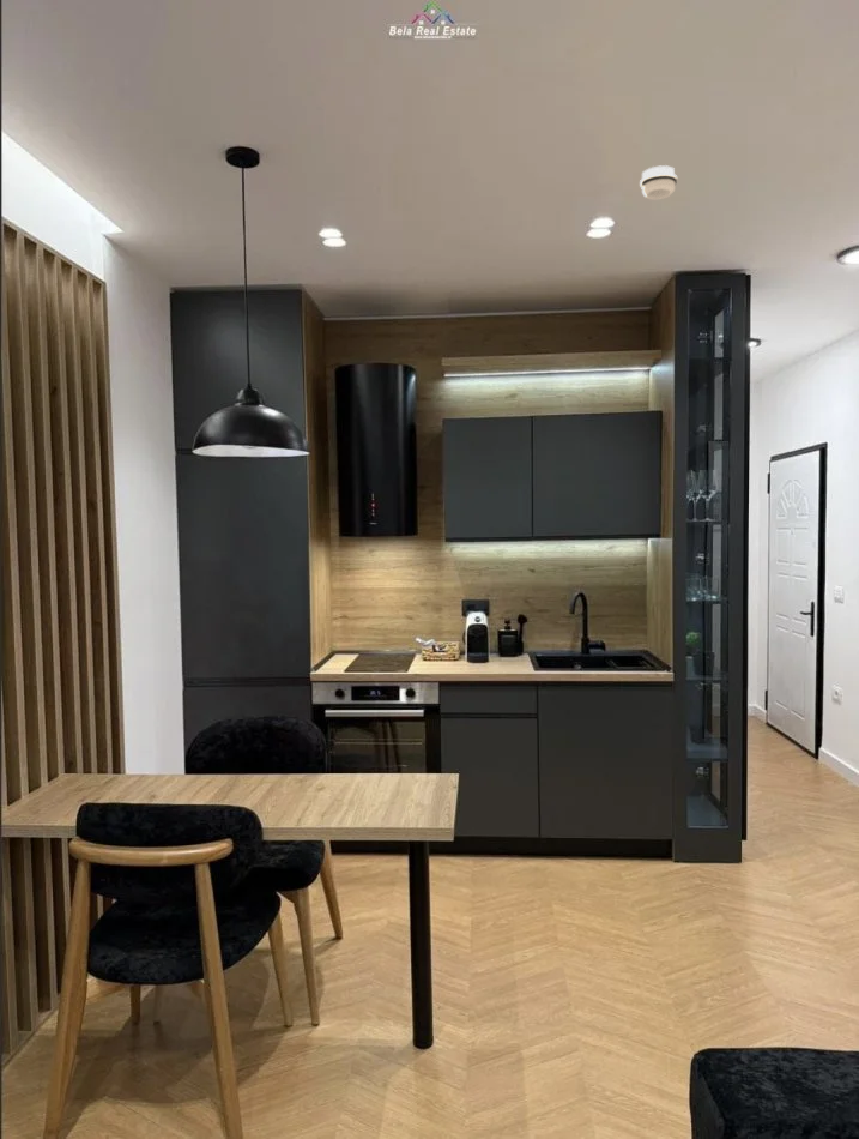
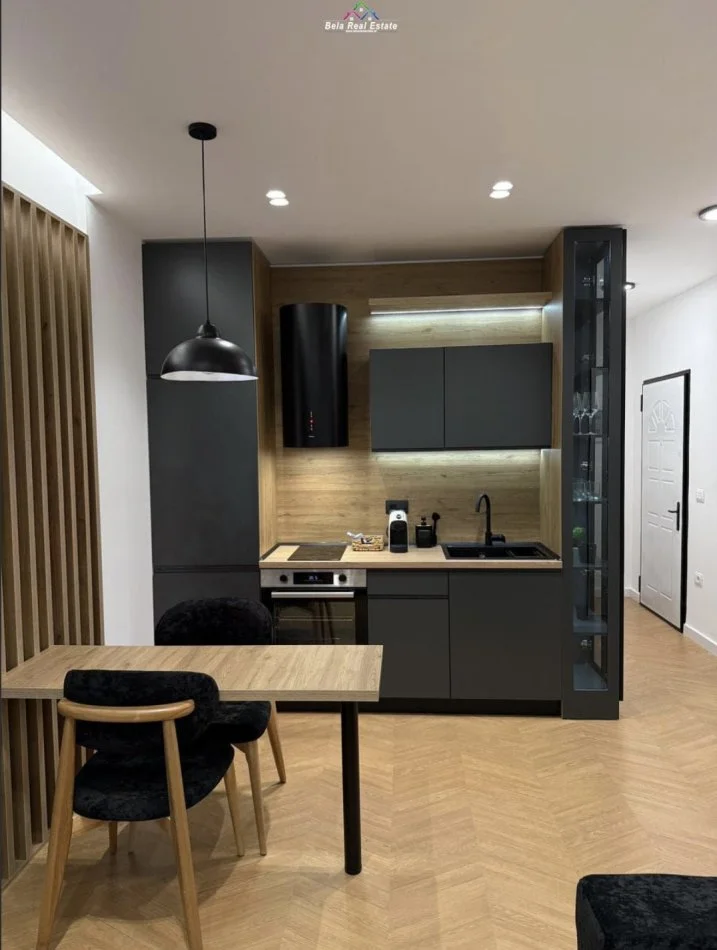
- smoke detector [639,164,678,200]
